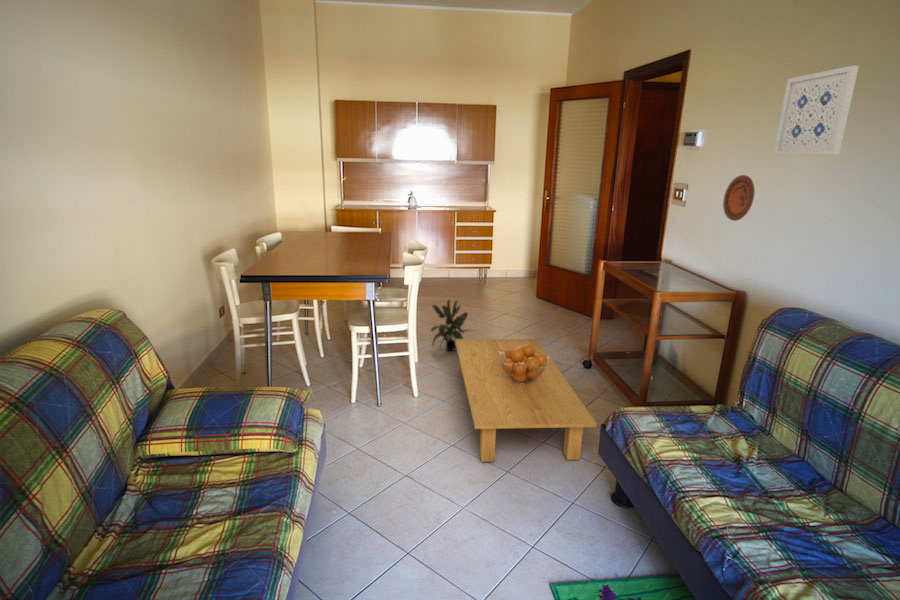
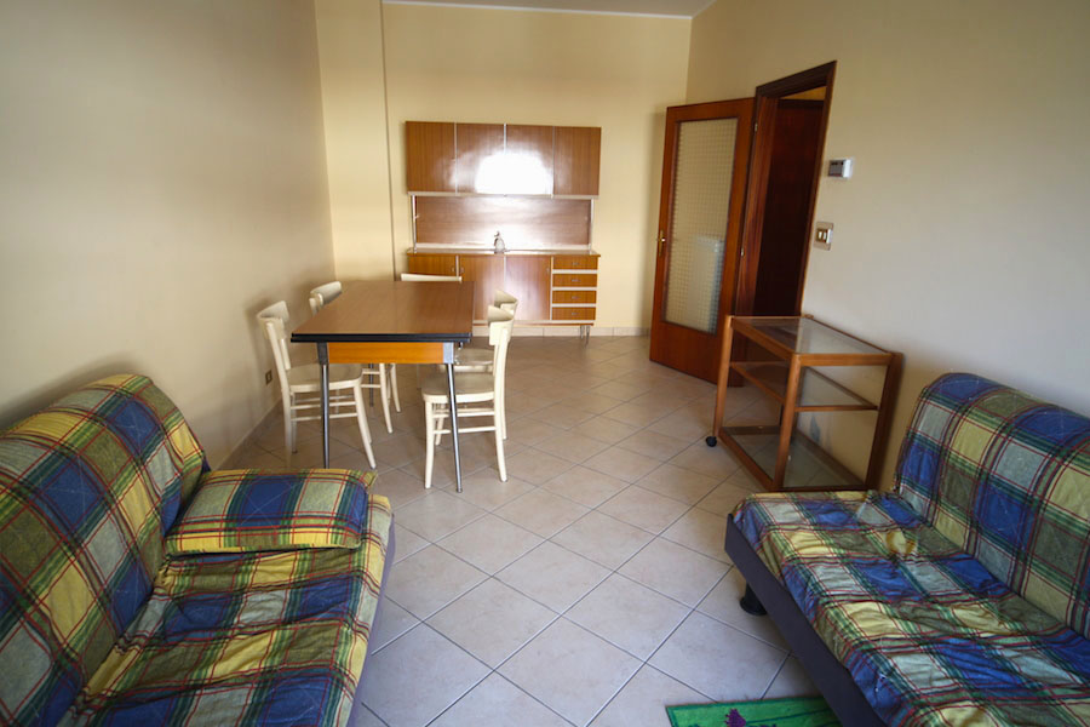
- wall art [772,65,860,157]
- fruit basket [499,344,549,385]
- decorative plate [722,174,756,222]
- coffee table [455,338,598,463]
- potted plant [430,298,472,352]
